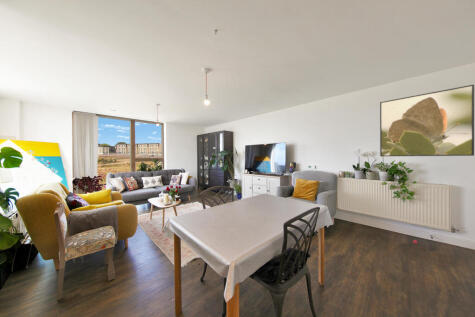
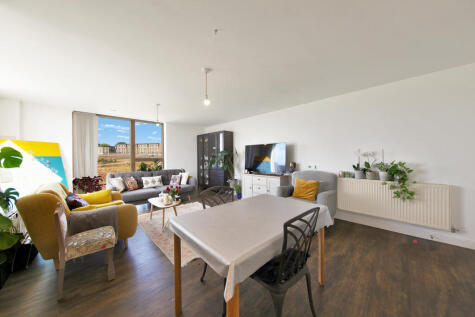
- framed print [379,84,475,157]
